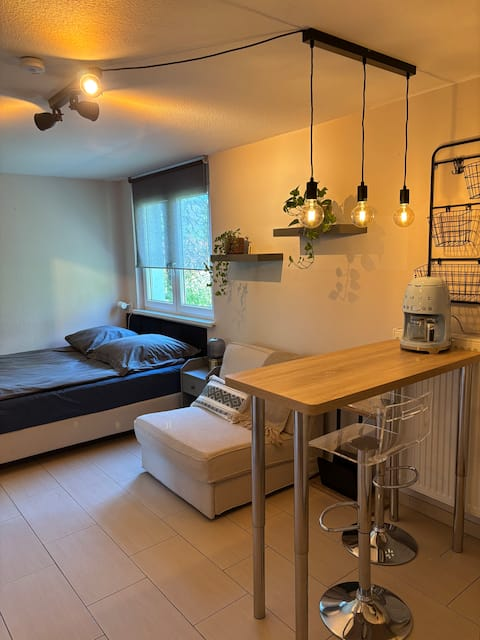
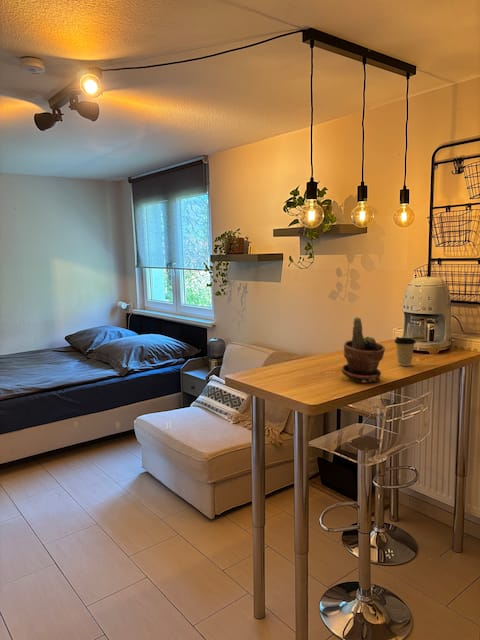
+ coffee cup [393,336,417,367]
+ potted plant [340,316,386,384]
